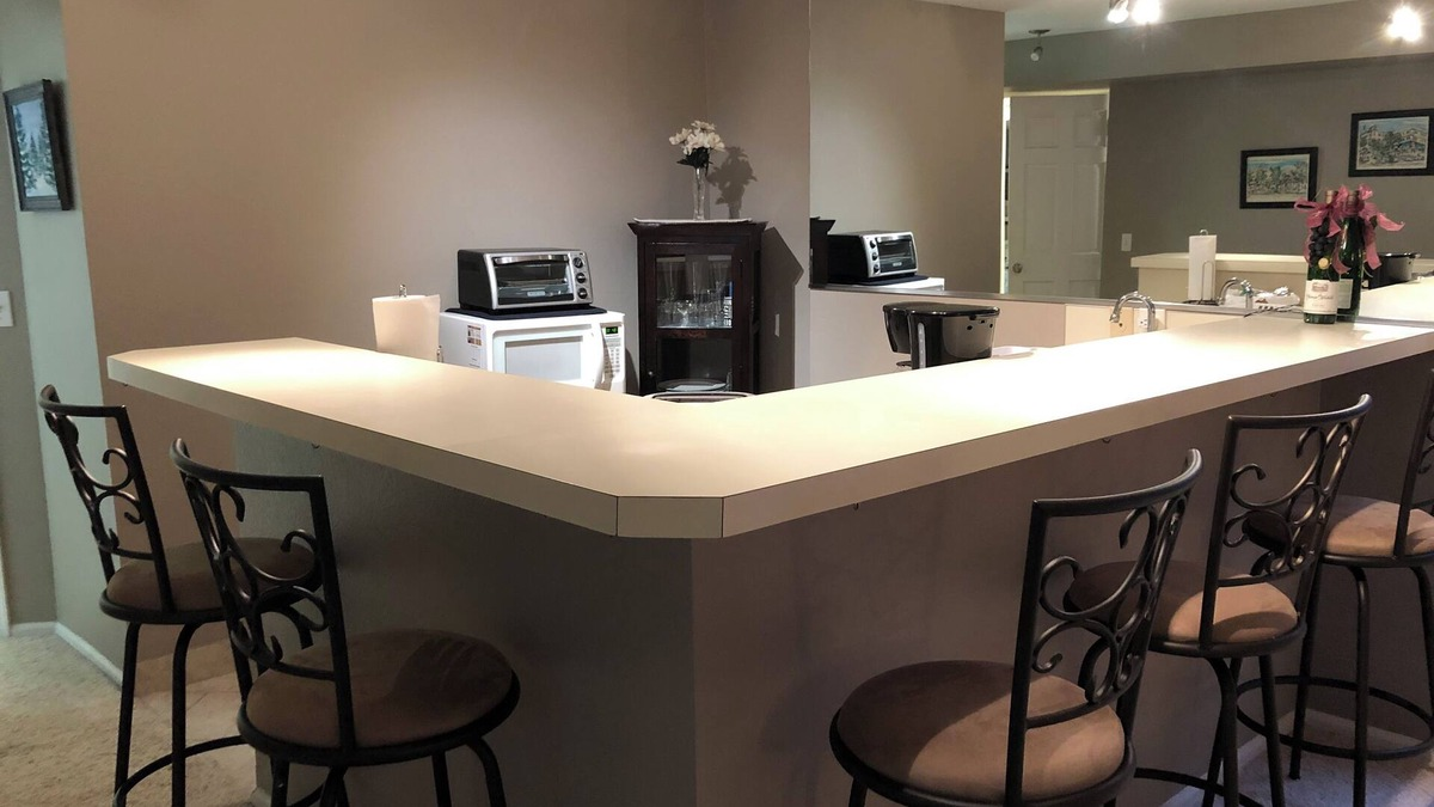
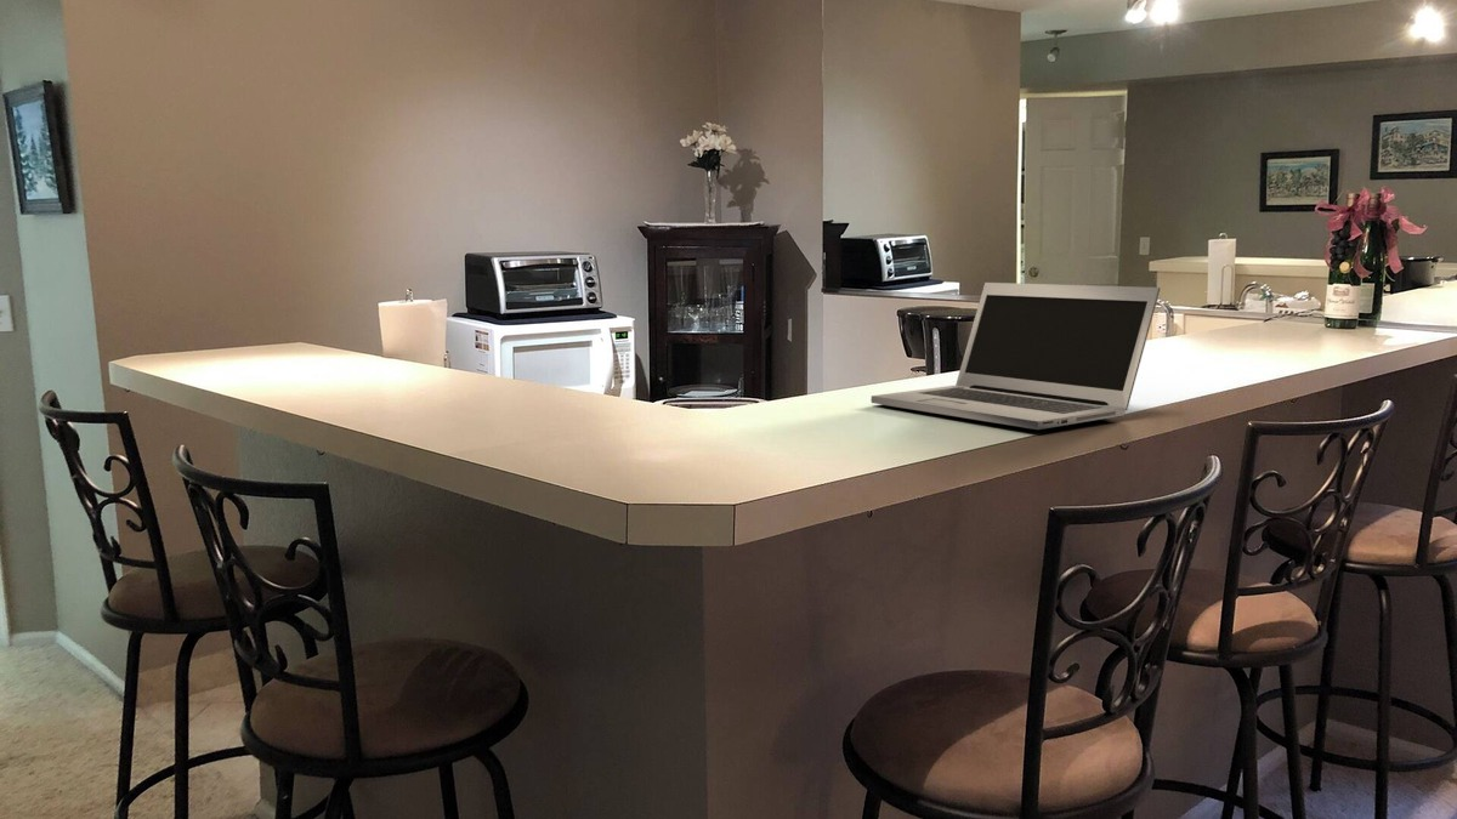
+ laptop [871,281,1162,431]
